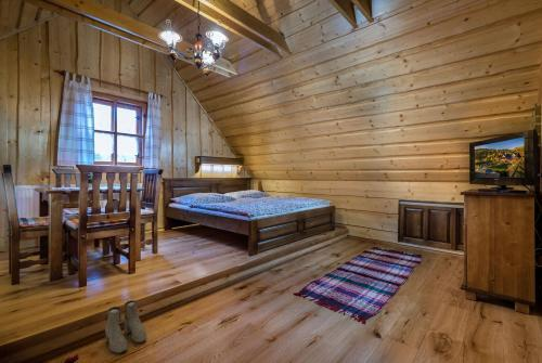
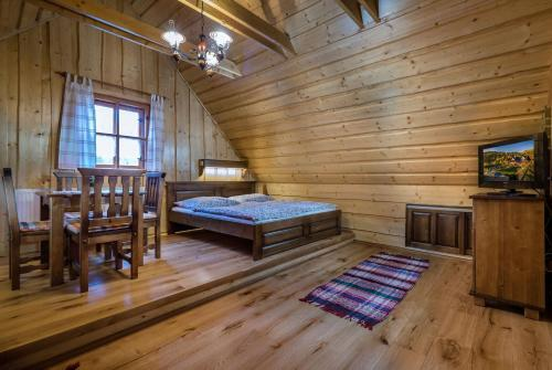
- boots [104,299,147,354]
